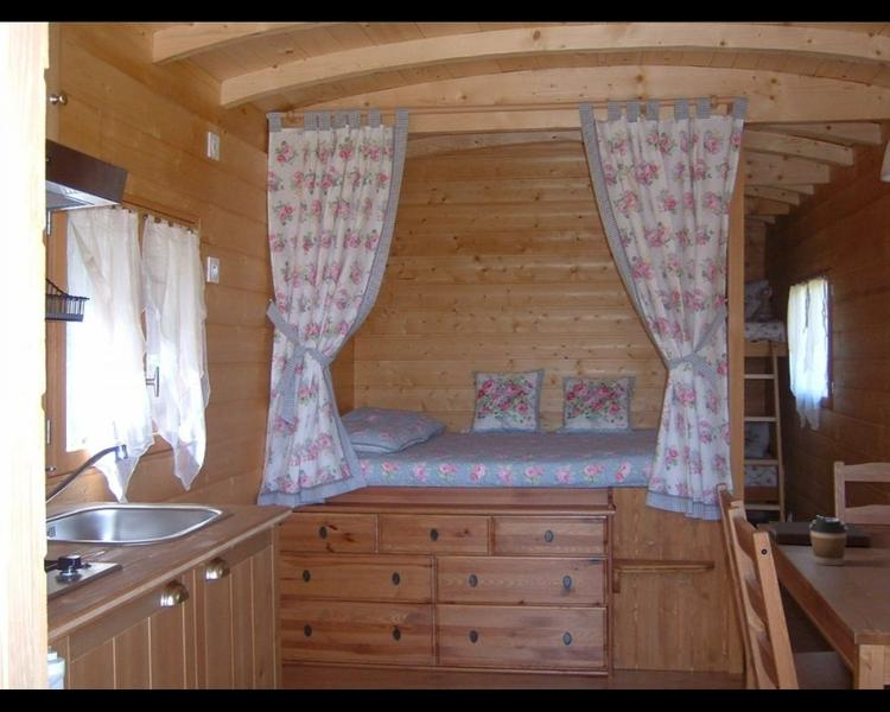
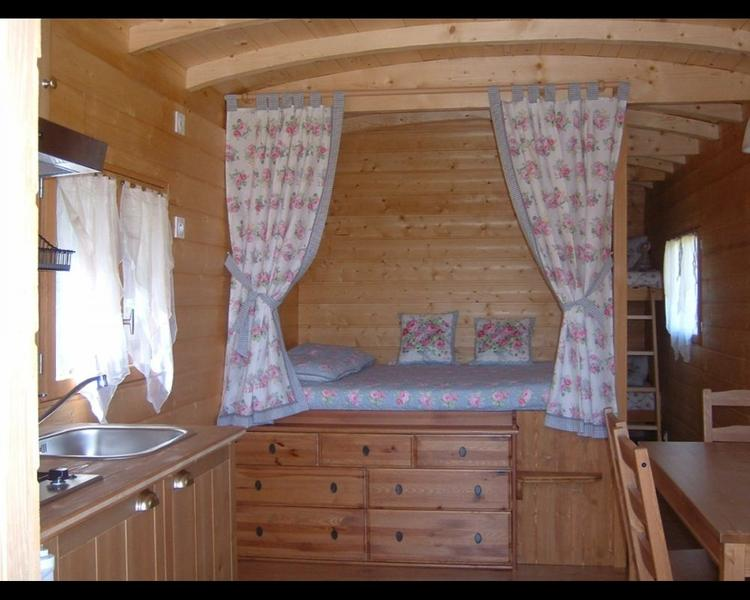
- coffee cup [809,515,847,566]
- notebook [767,520,872,547]
